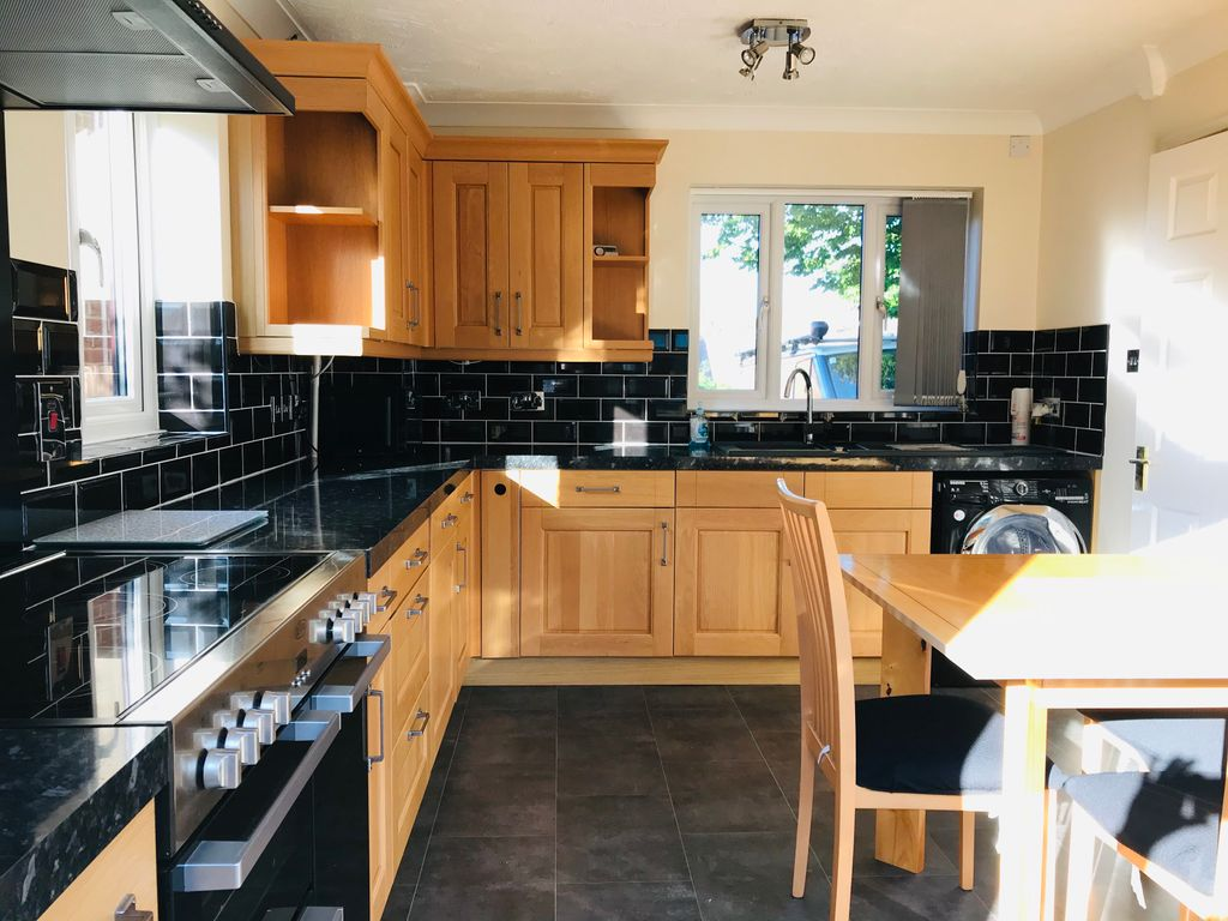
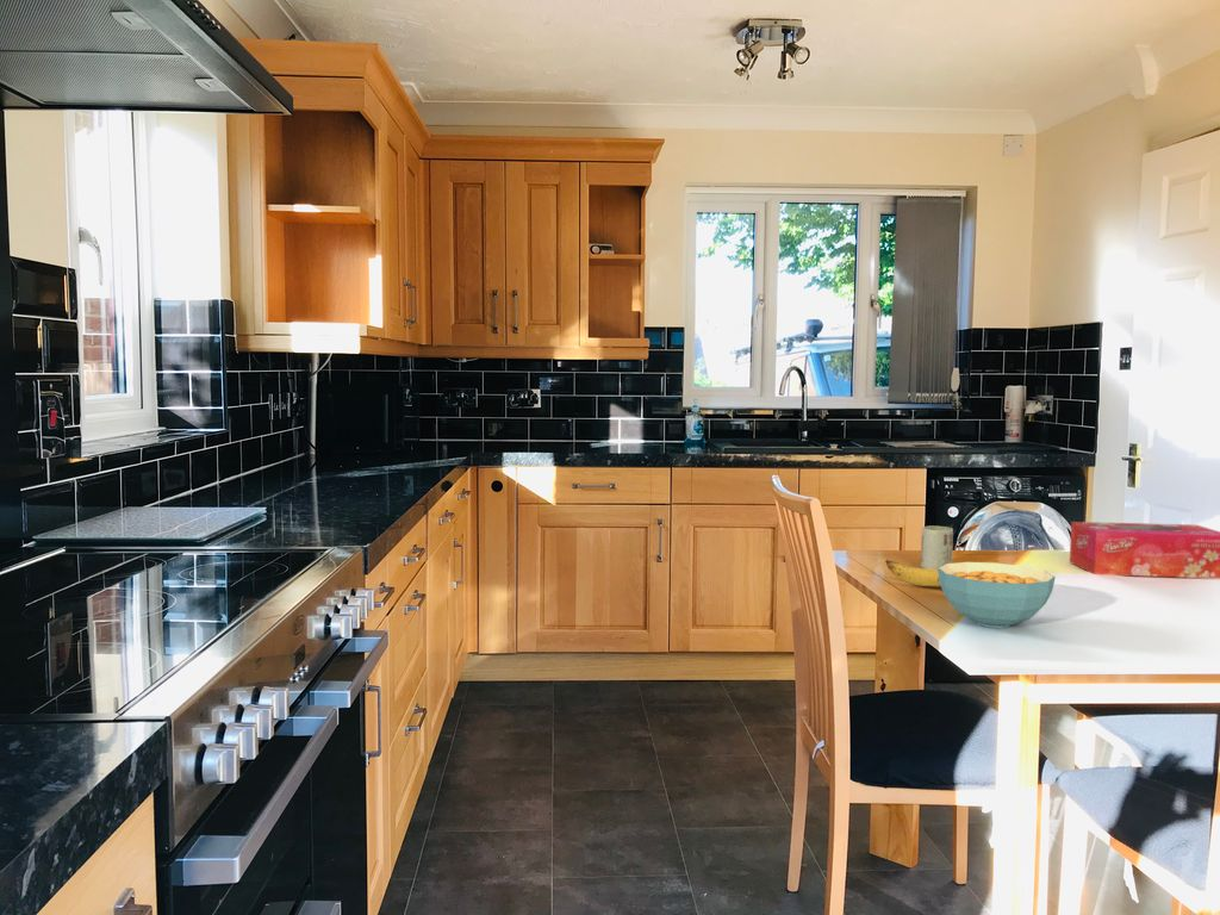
+ banana [884,559,977,587]
+ tissue box [1069,521,1220,579]
+ cup [920,525,954,569]
+ cereal bowl [938,561,1056,629]
